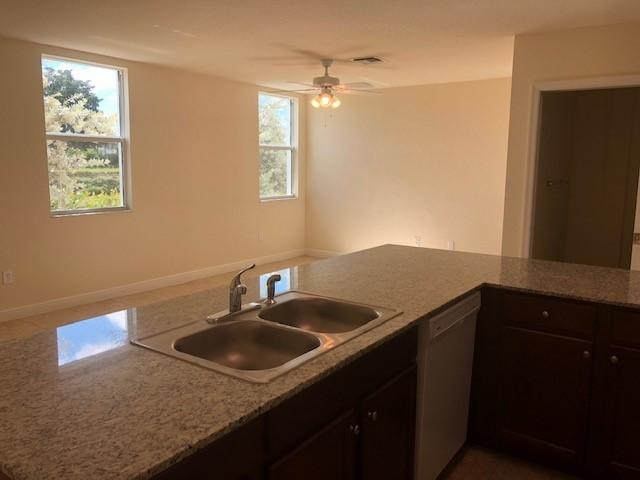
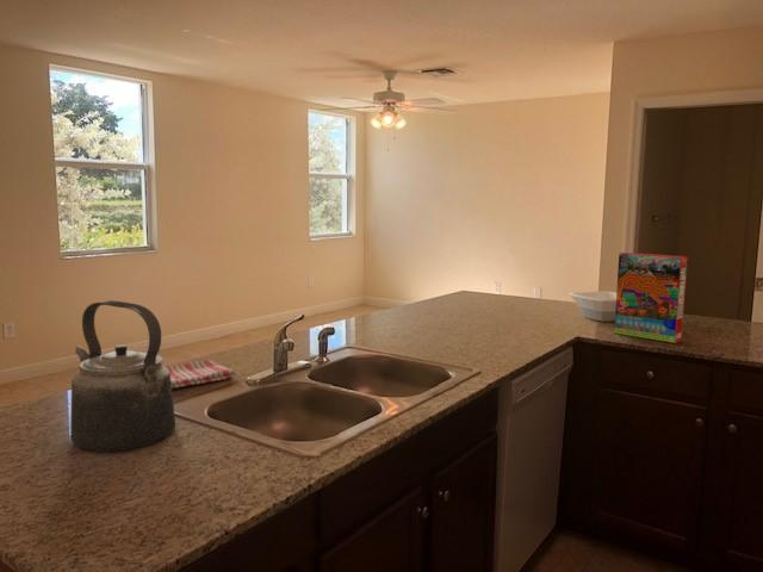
+ kettle [69,299,176,453]
+ bowl [569,291,616,323]
+ dish towel [165,359,237,390]
+ cereal box [613,251,689,344]
